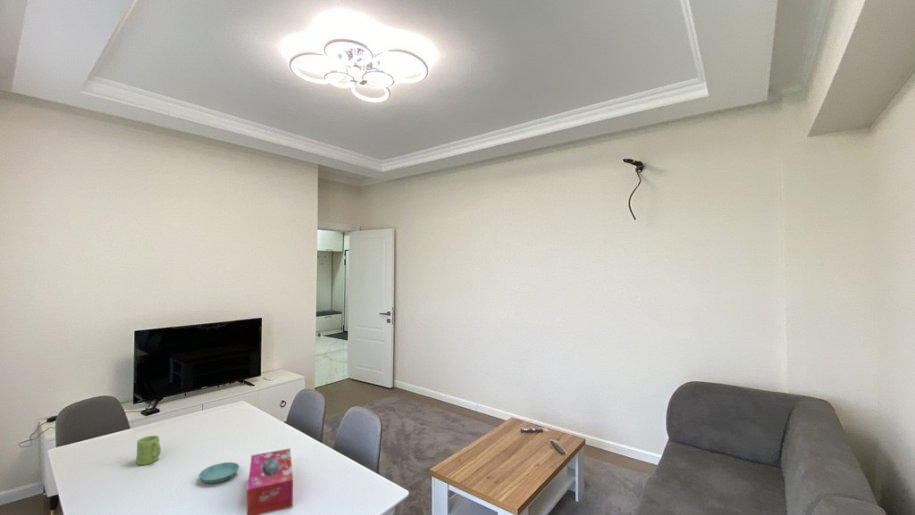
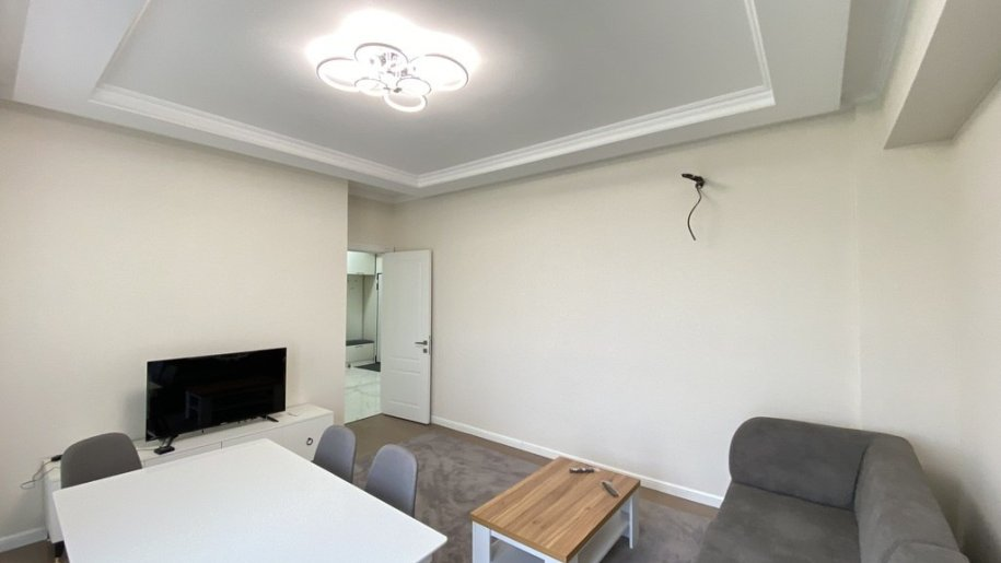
- mug [135,435,162,466]
- saucer [198,461,240,484]
- tissue box [246,448,294,515]
